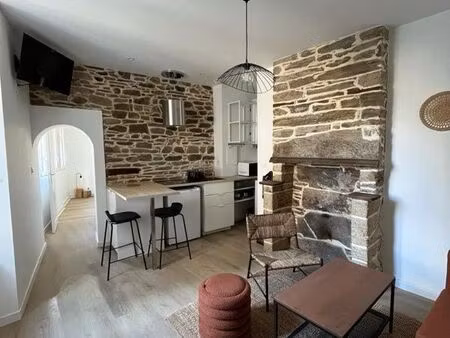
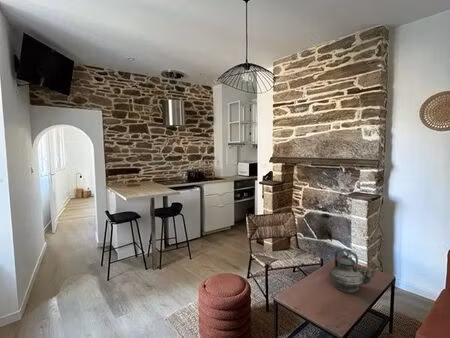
+ teapot [328,247,377,294]
